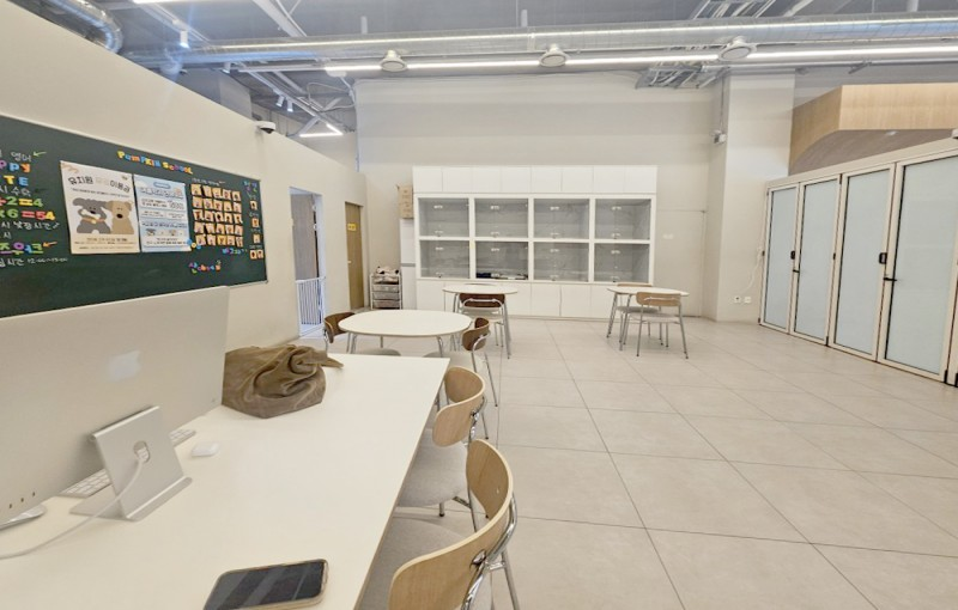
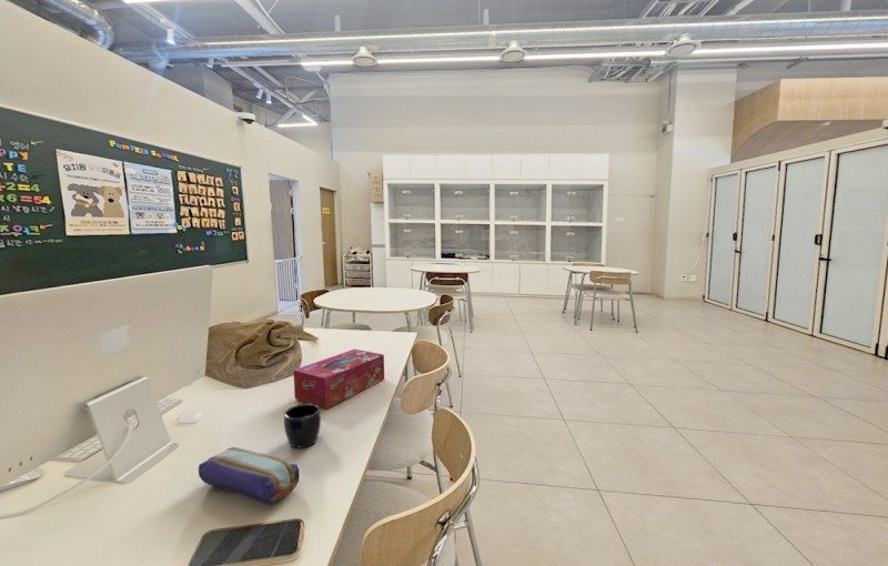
+ mug [283,403,322,448]
+ pencil case [198,446,300,505]
+ tissue box [292,348,385,410]
